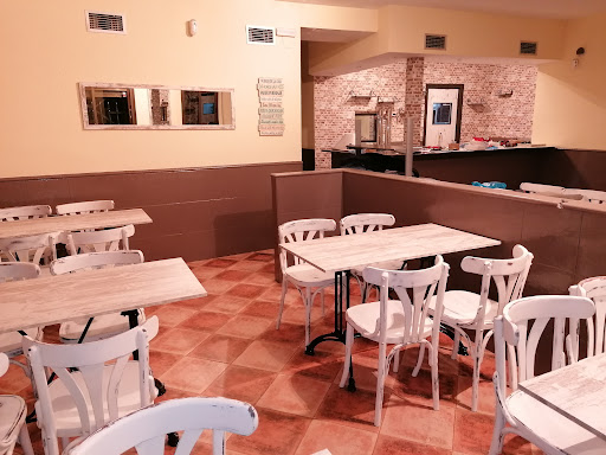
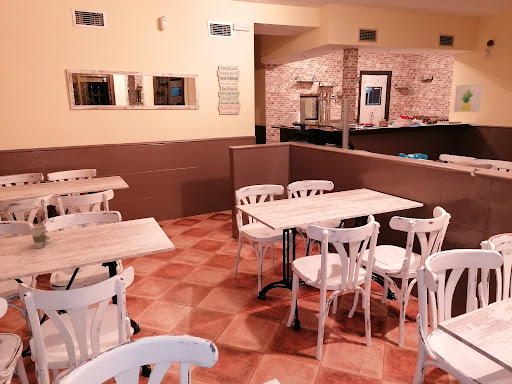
+ wall art [453,83,483,113]
+ cup [29,225,51,249]
